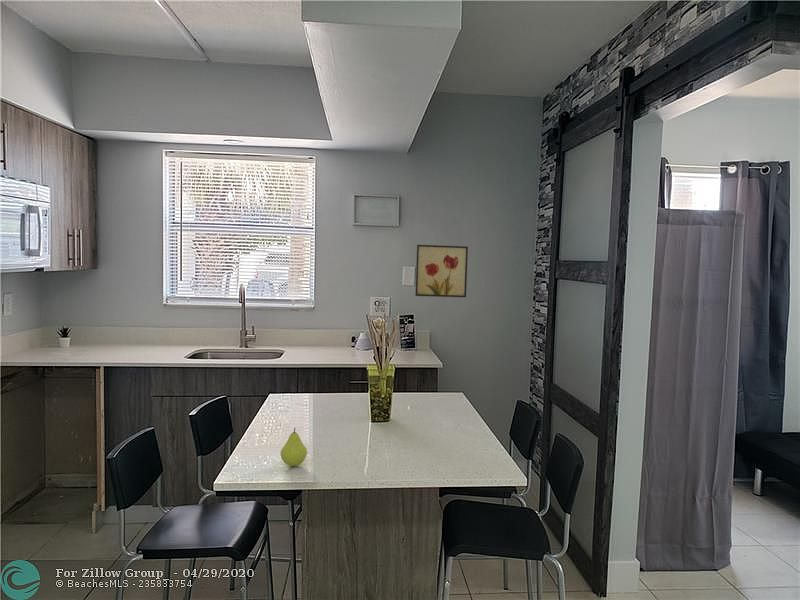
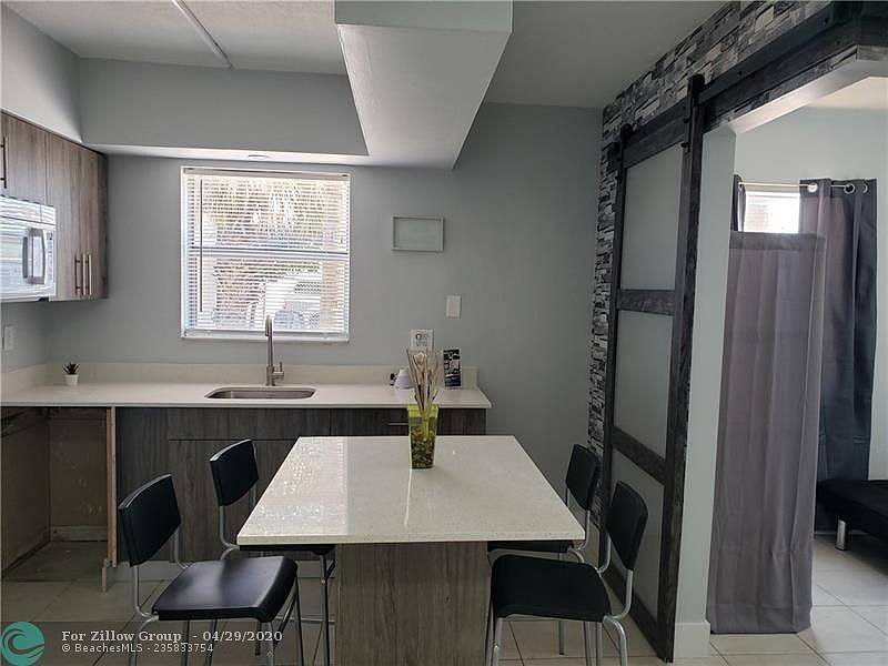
- fruit [279,427,308,467]
- wall art [414,244,469,298]
